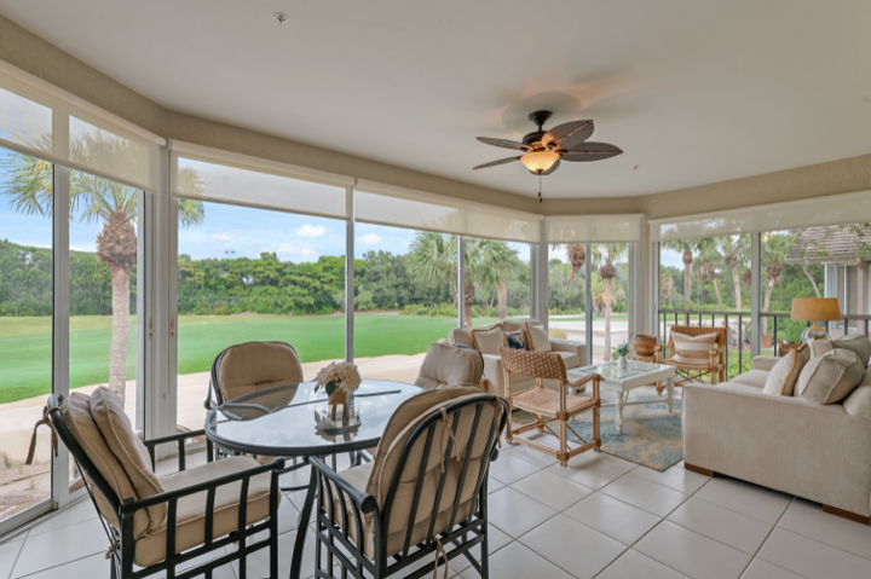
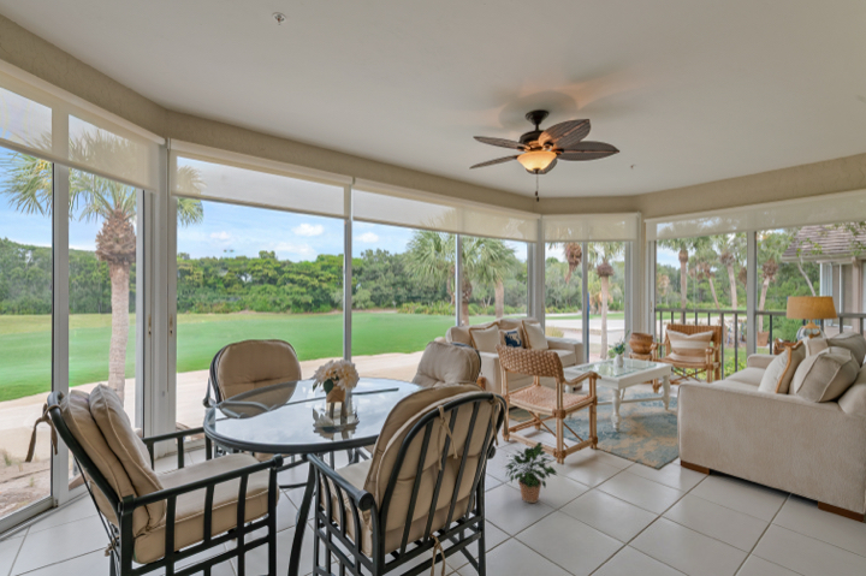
+ potted plant [502,441,558,504]
